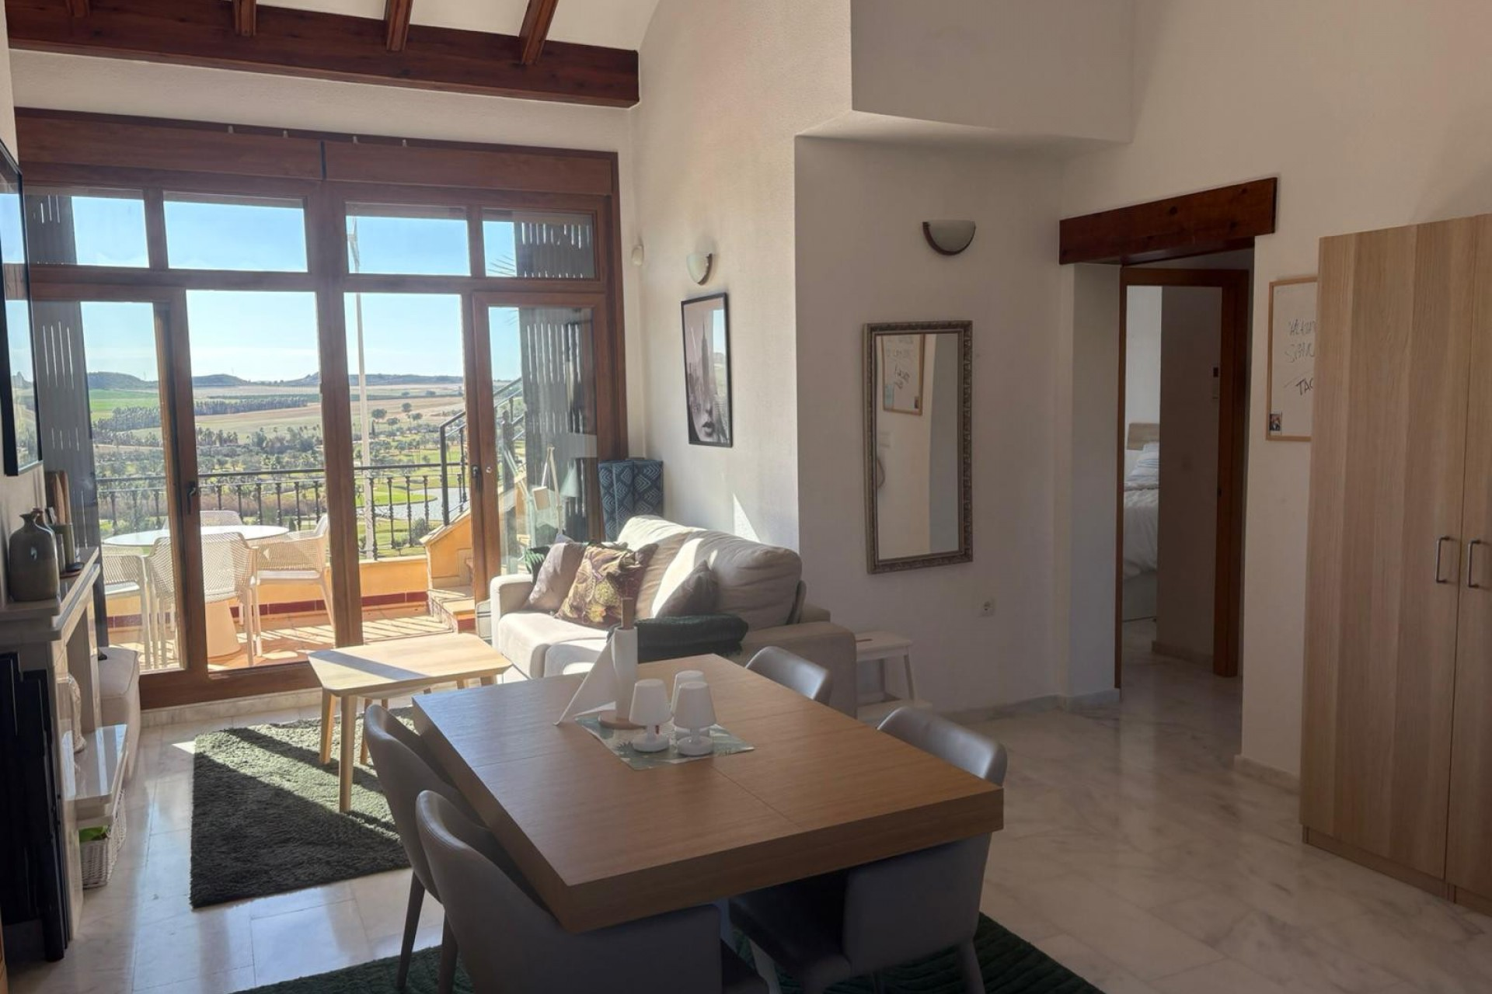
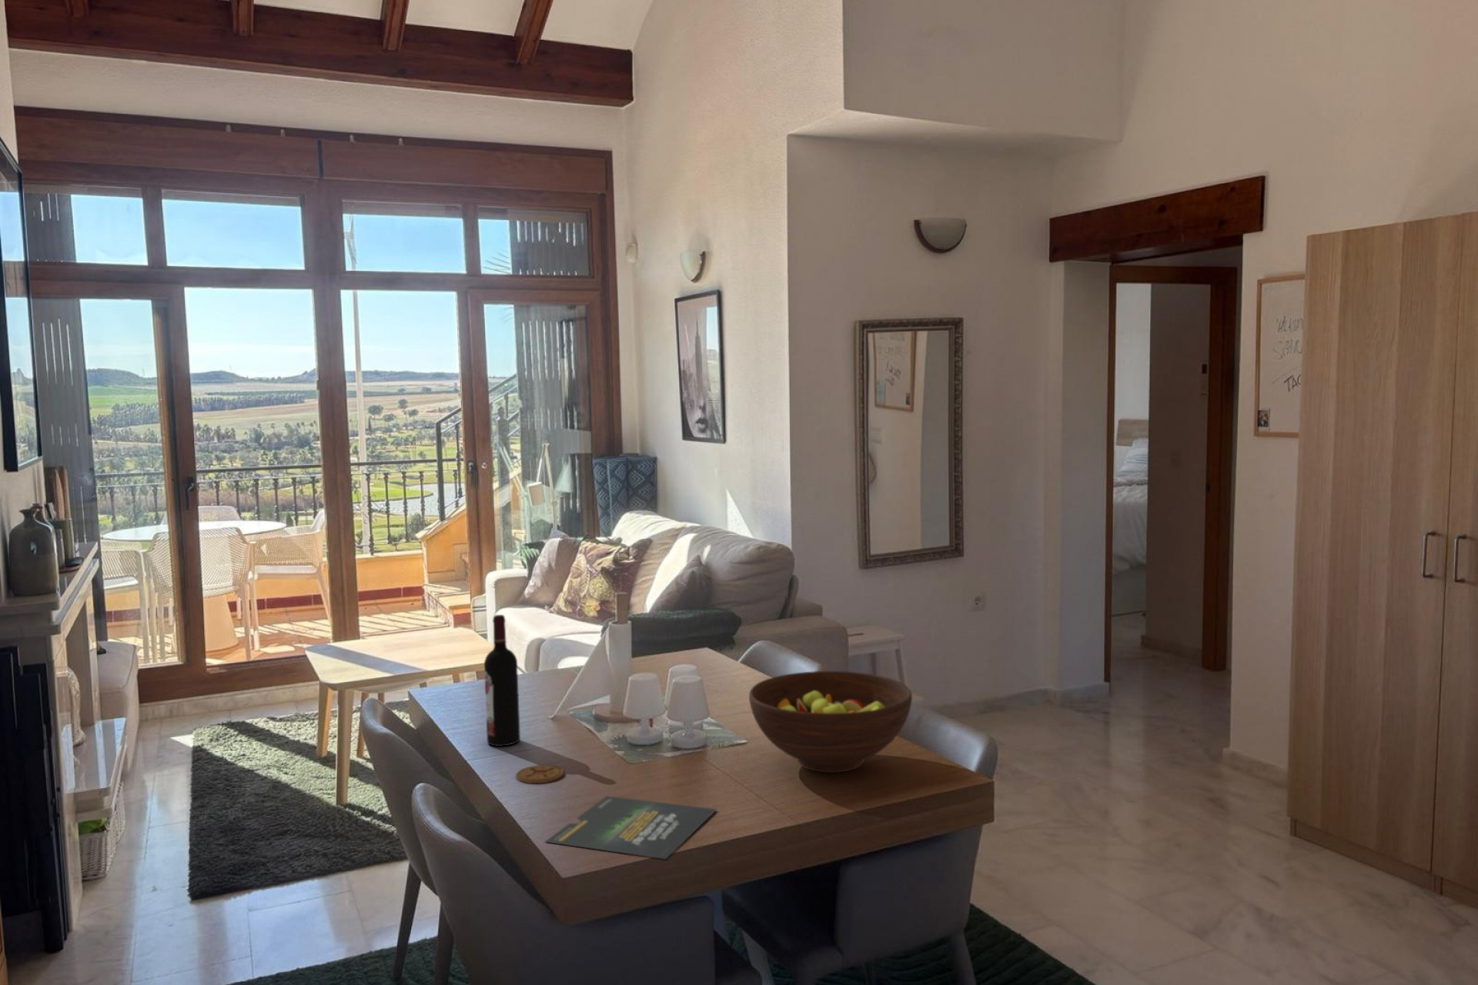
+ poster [544,795,717,860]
+ coaster [515,764,564,784]
+ fruit bowl [748,671,913,773]
+ wine bottle [484,615,521,748]
